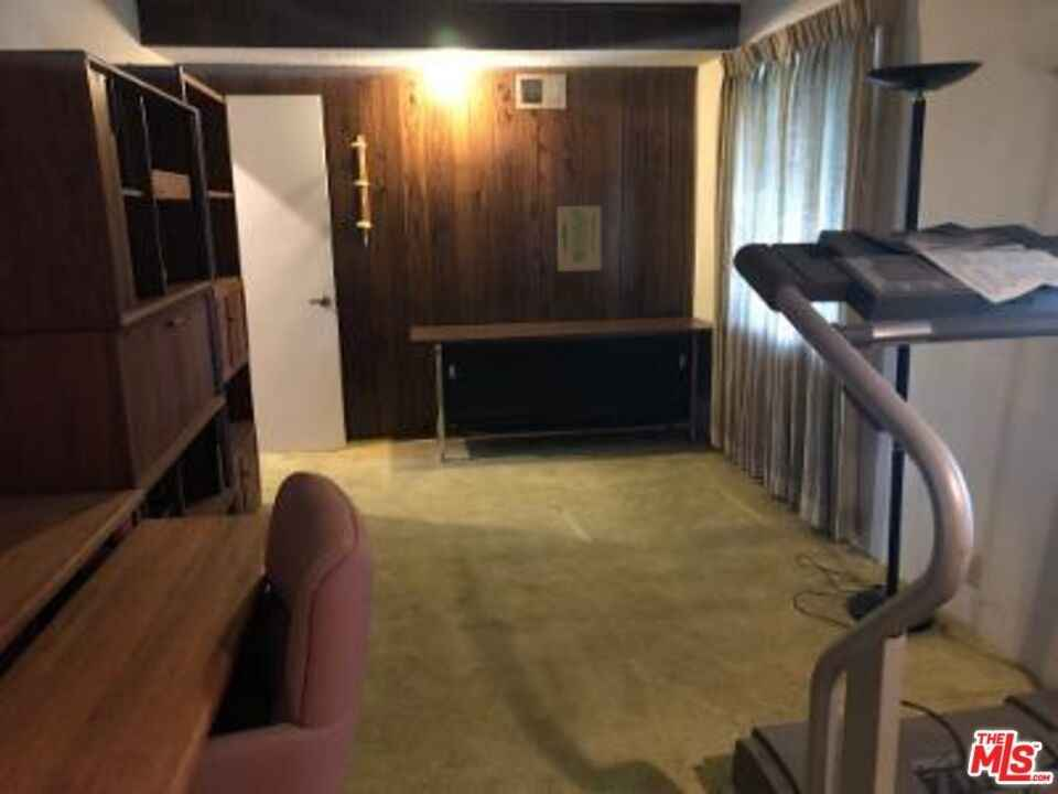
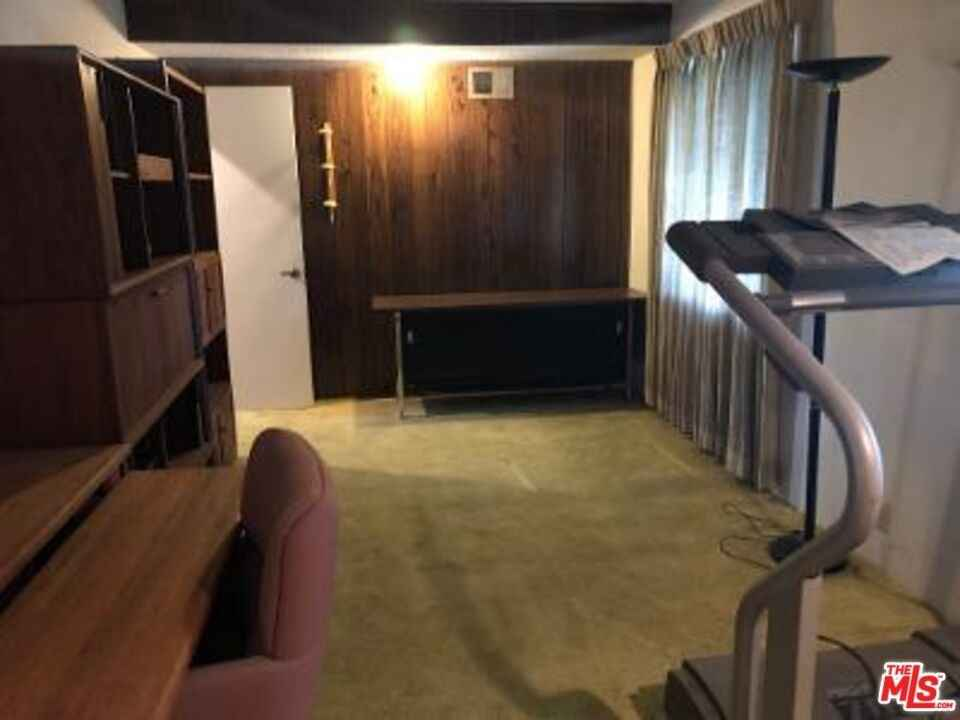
- wall art [557,205,603,272]
